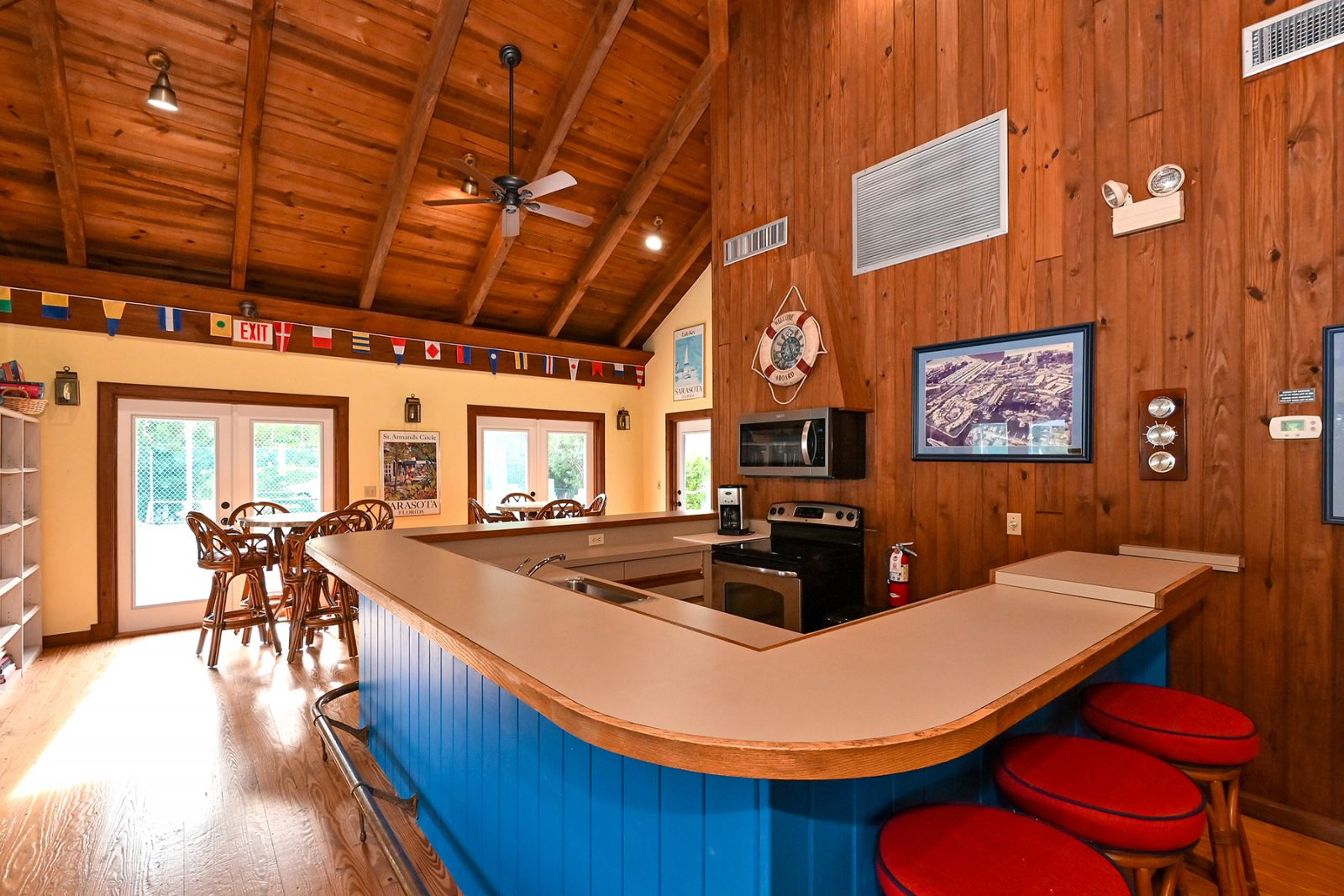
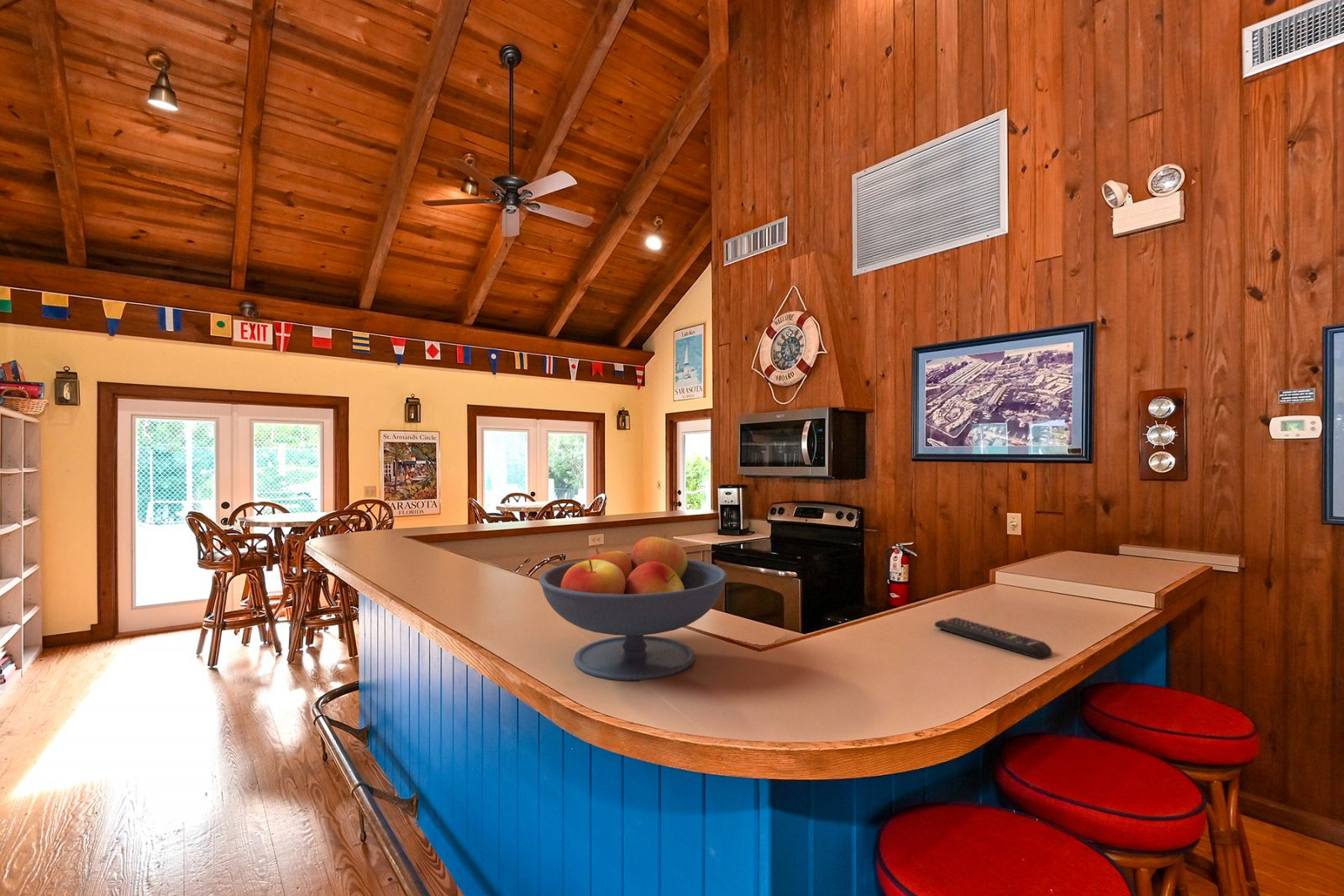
+ remote control [933,616,1053,660]
+ fruit bowl [538,533,729,682]
